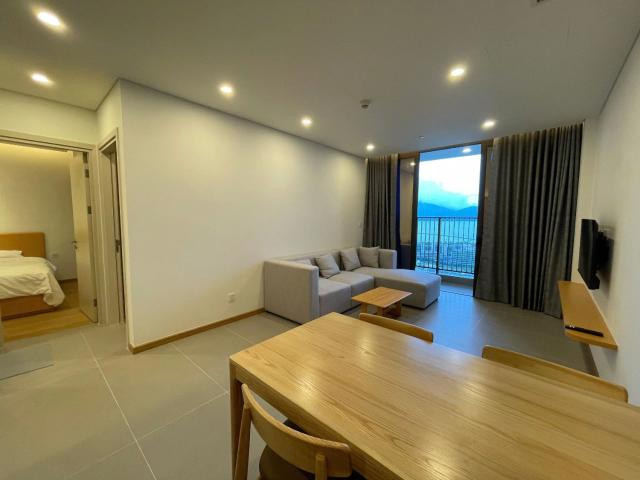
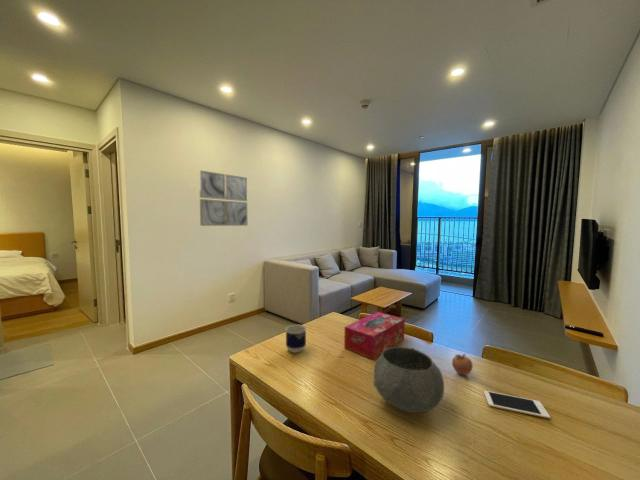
+ cell phone [483,390,551,420]
+ wall art [198,169,249,227]
+ tissue box [343,311,406,360]
+ fruit [451,353,474,376]
+ bowl [372,346,445,414]
+ cup [284,324,308,354]
